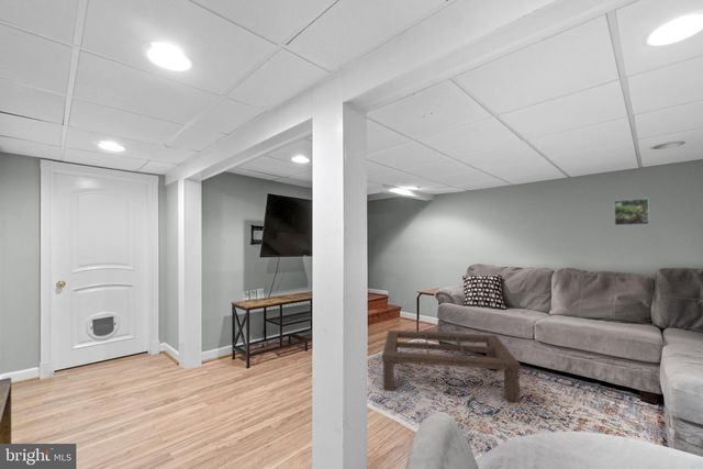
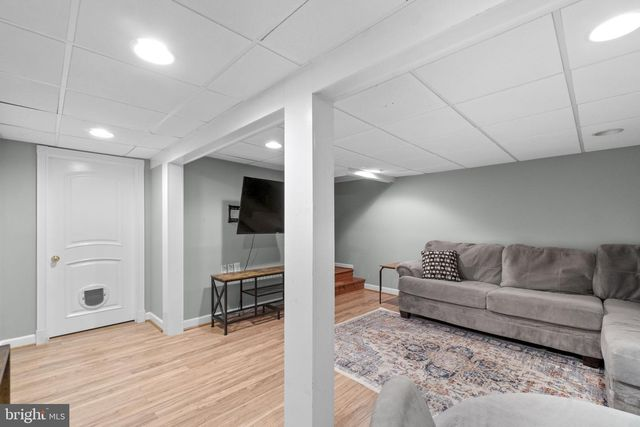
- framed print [613,198,650,226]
- coffee table [381,330,522,404]
